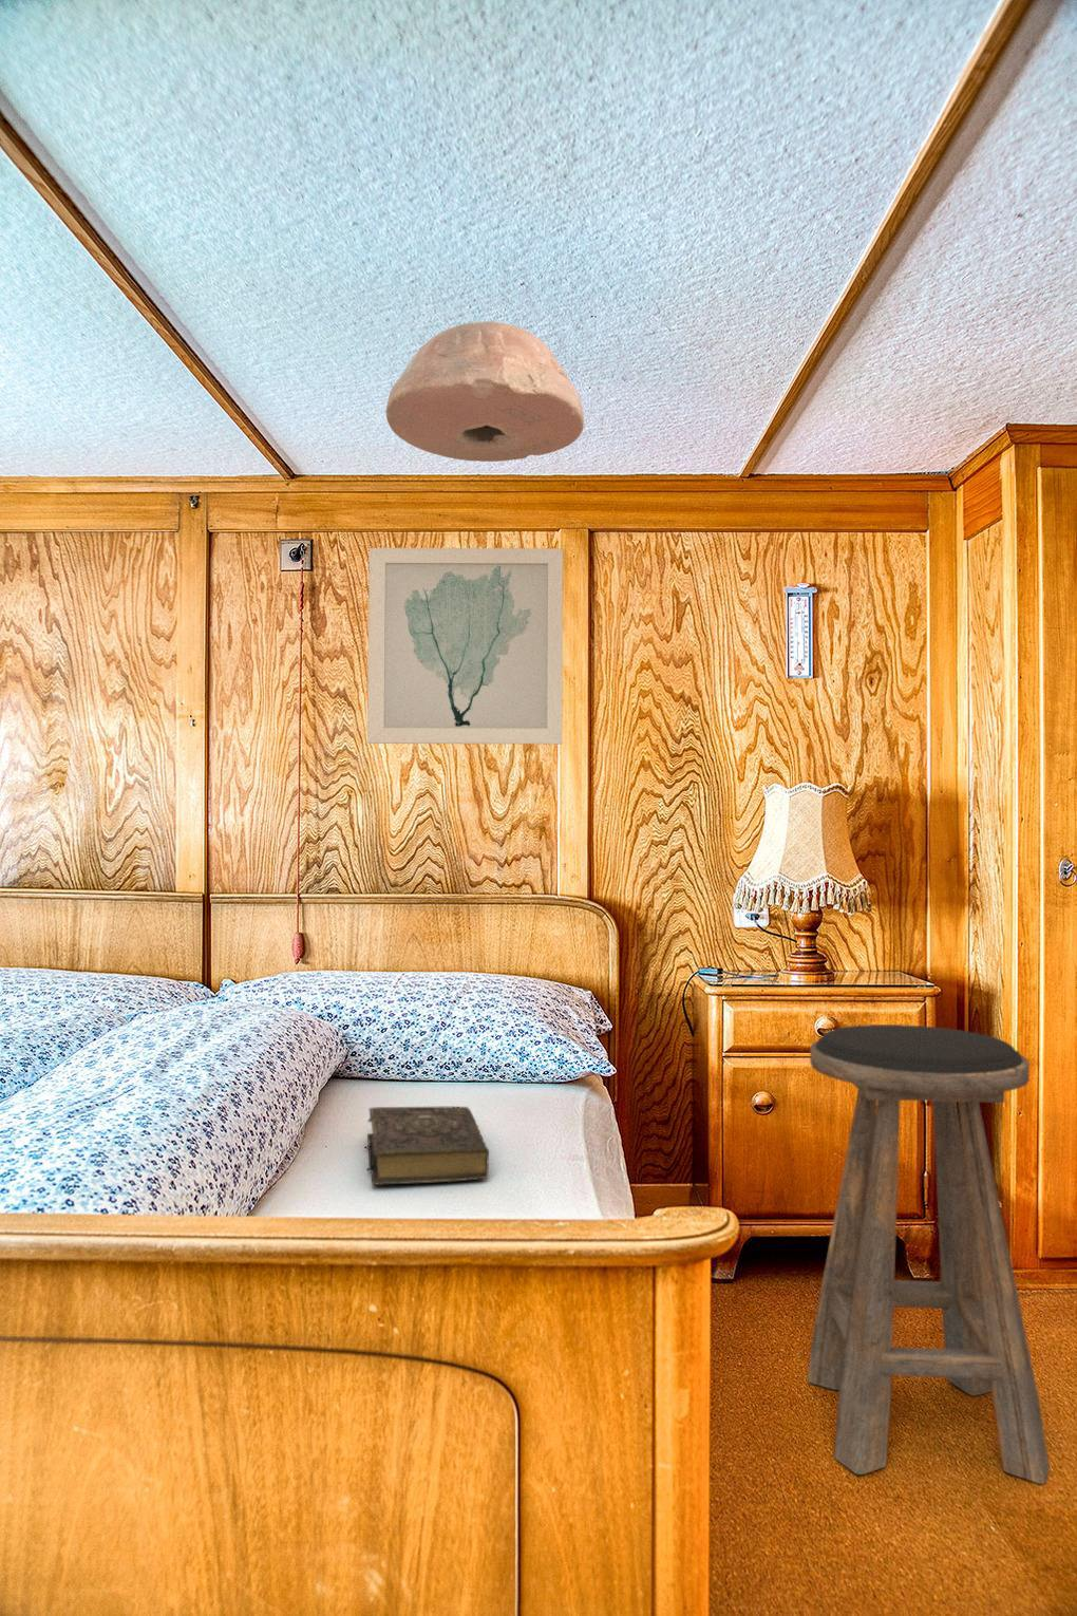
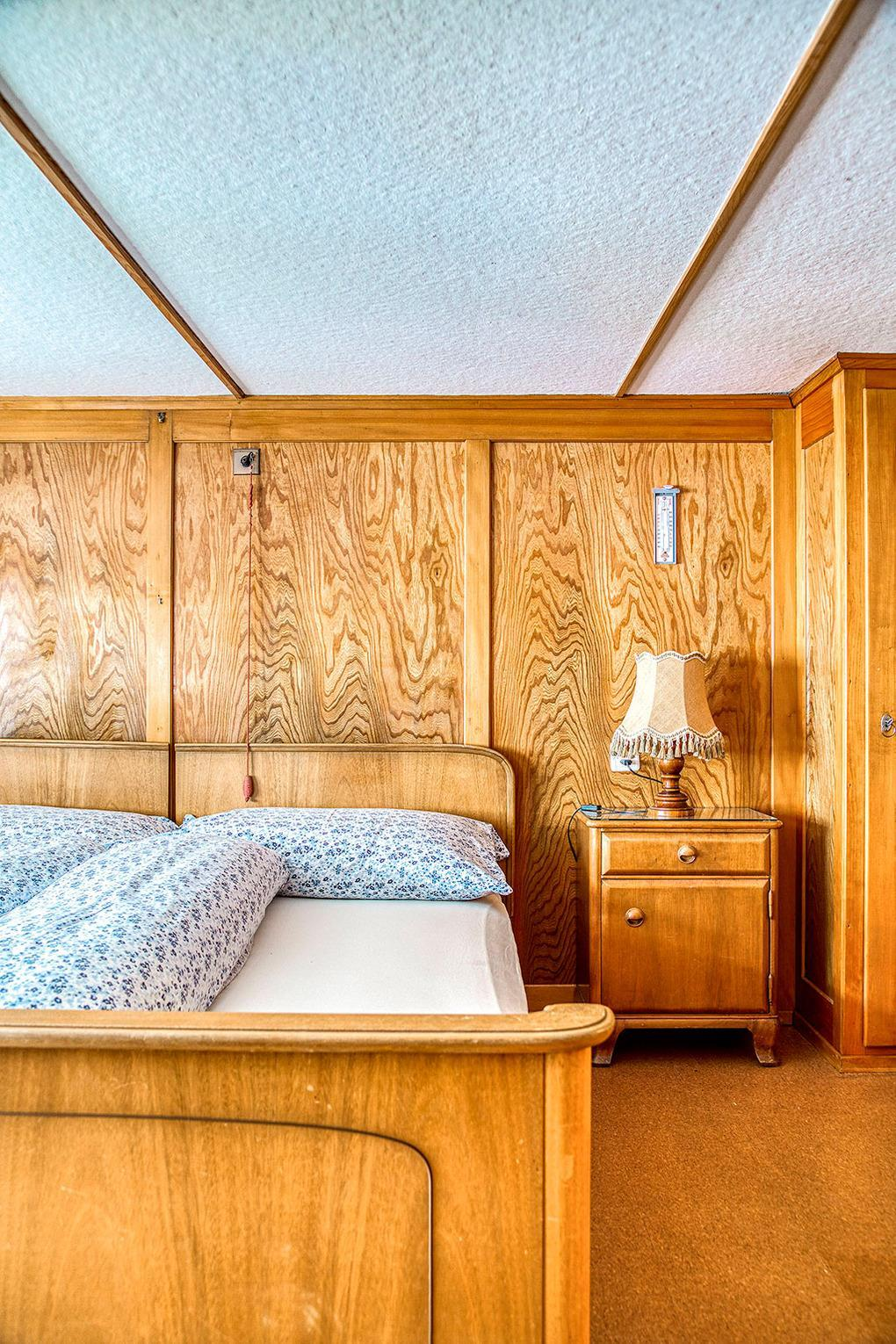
- stool [807,1023,1051,1485]
- wall art [367,547,564,745]
- ceiling light [386,320,585,463]
- book [363,1106,490,1186]
